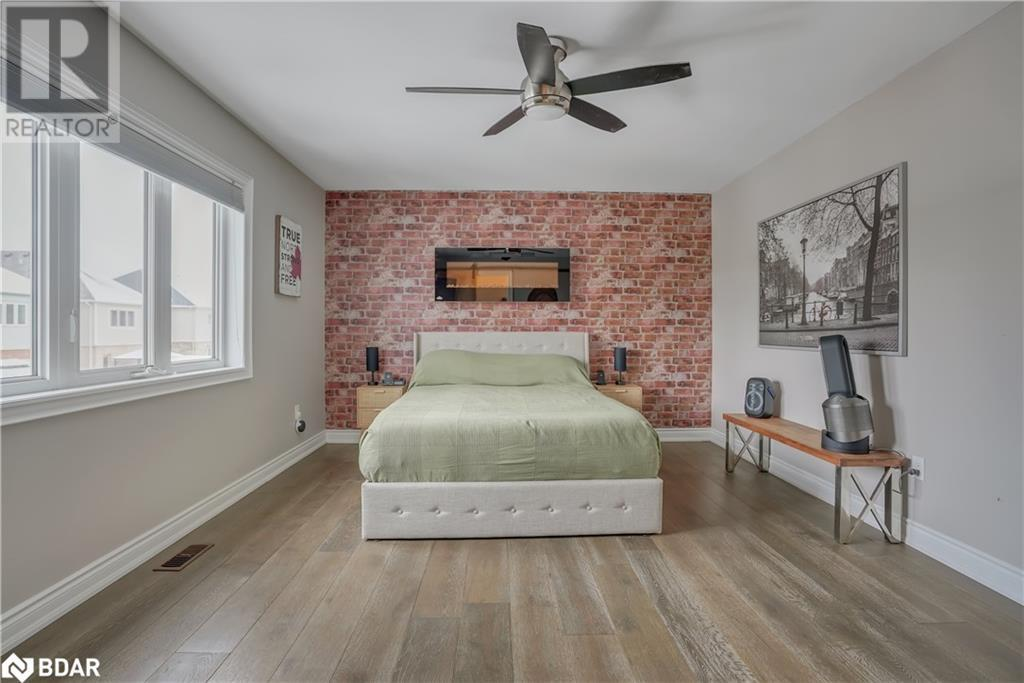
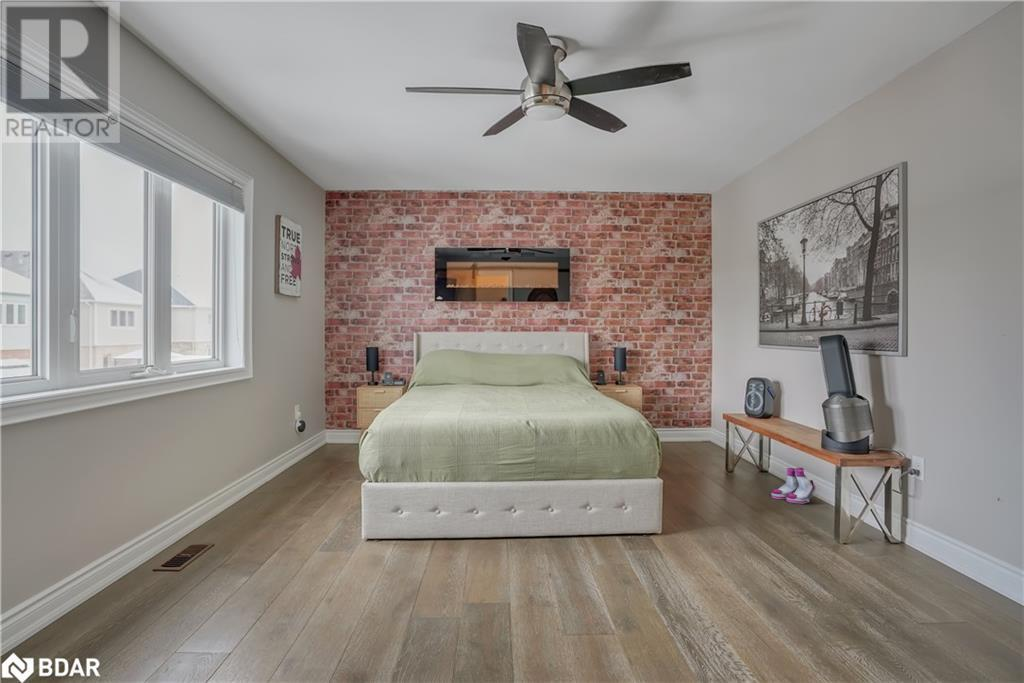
+ boots [771,467,817,504]
